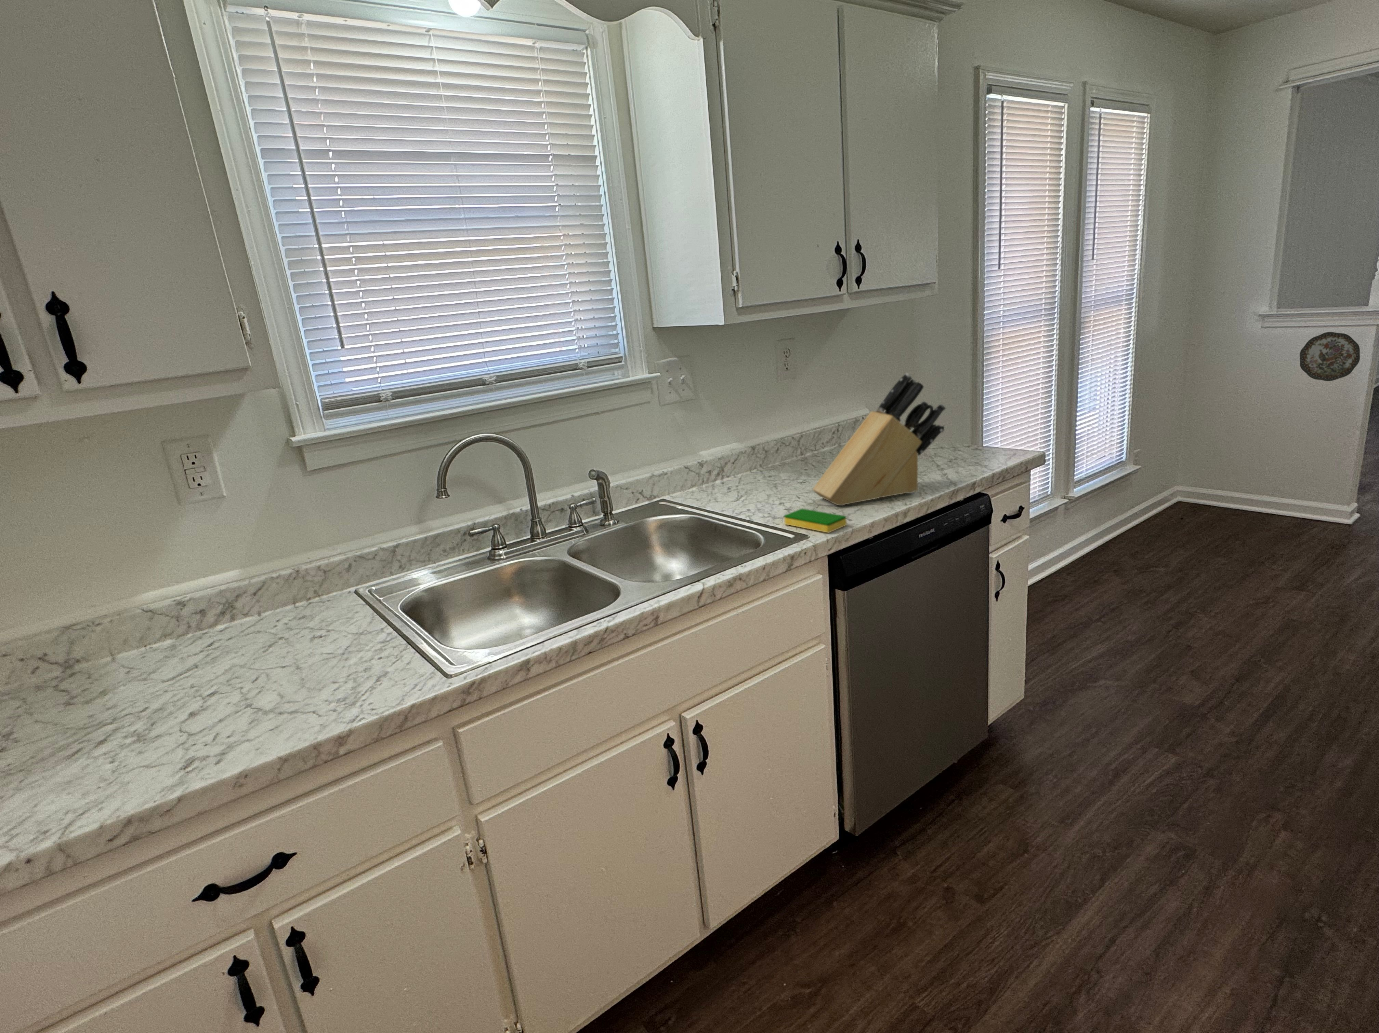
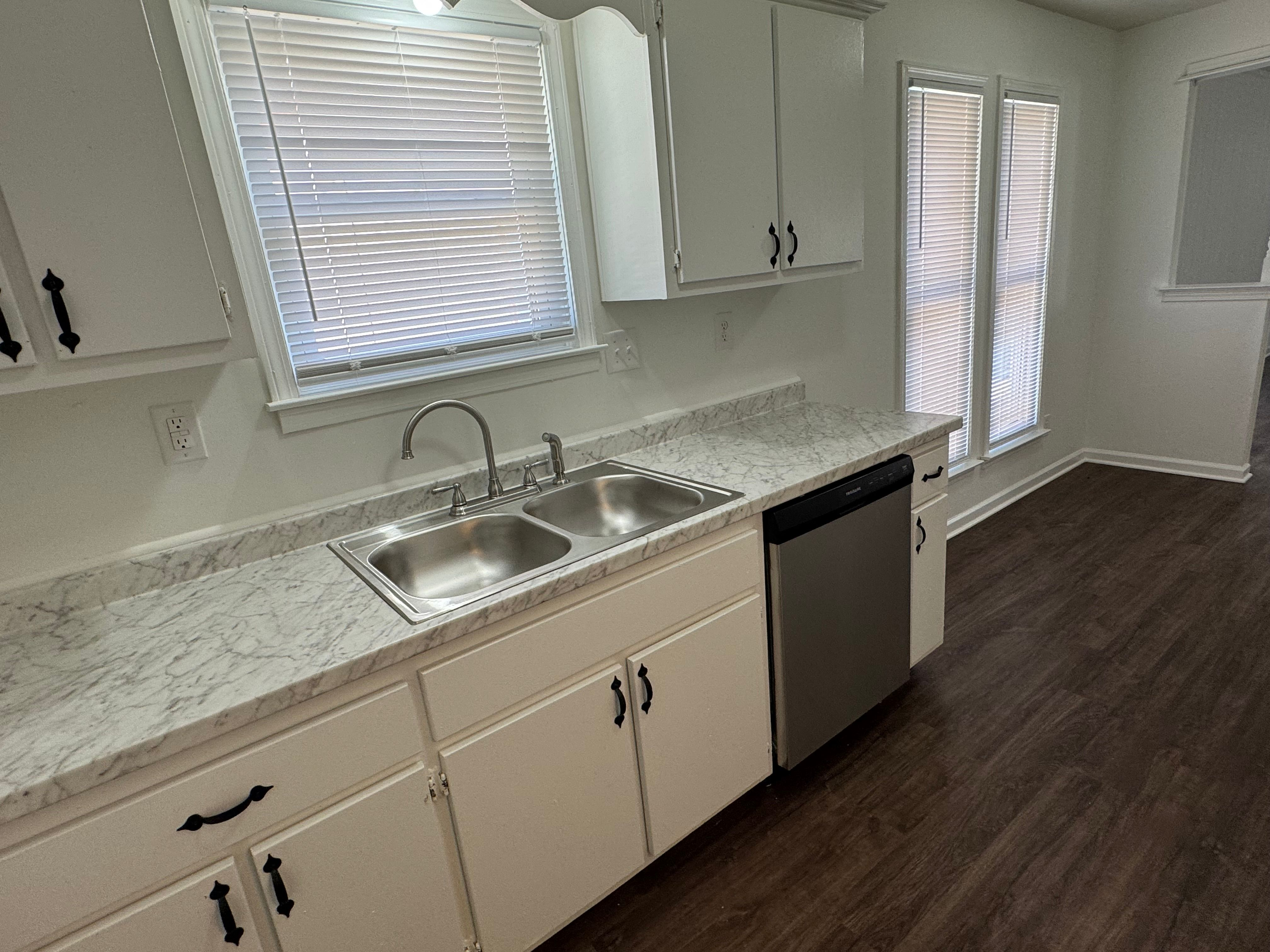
- knife block [812,372,946,506]
- dish sponge [784,508,847,533]
- decorative plate [1300,331,1361,382]
